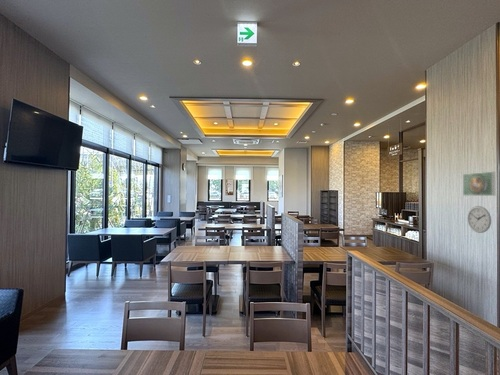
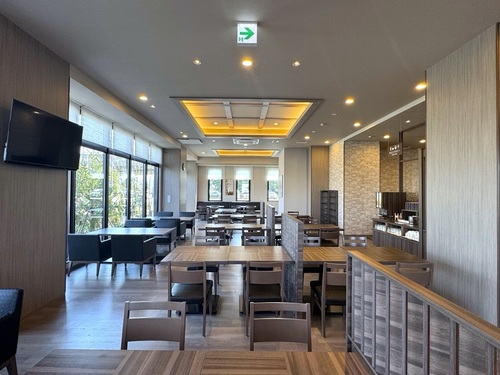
- wall clock [466,205,492,234]
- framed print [462,171,496,197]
